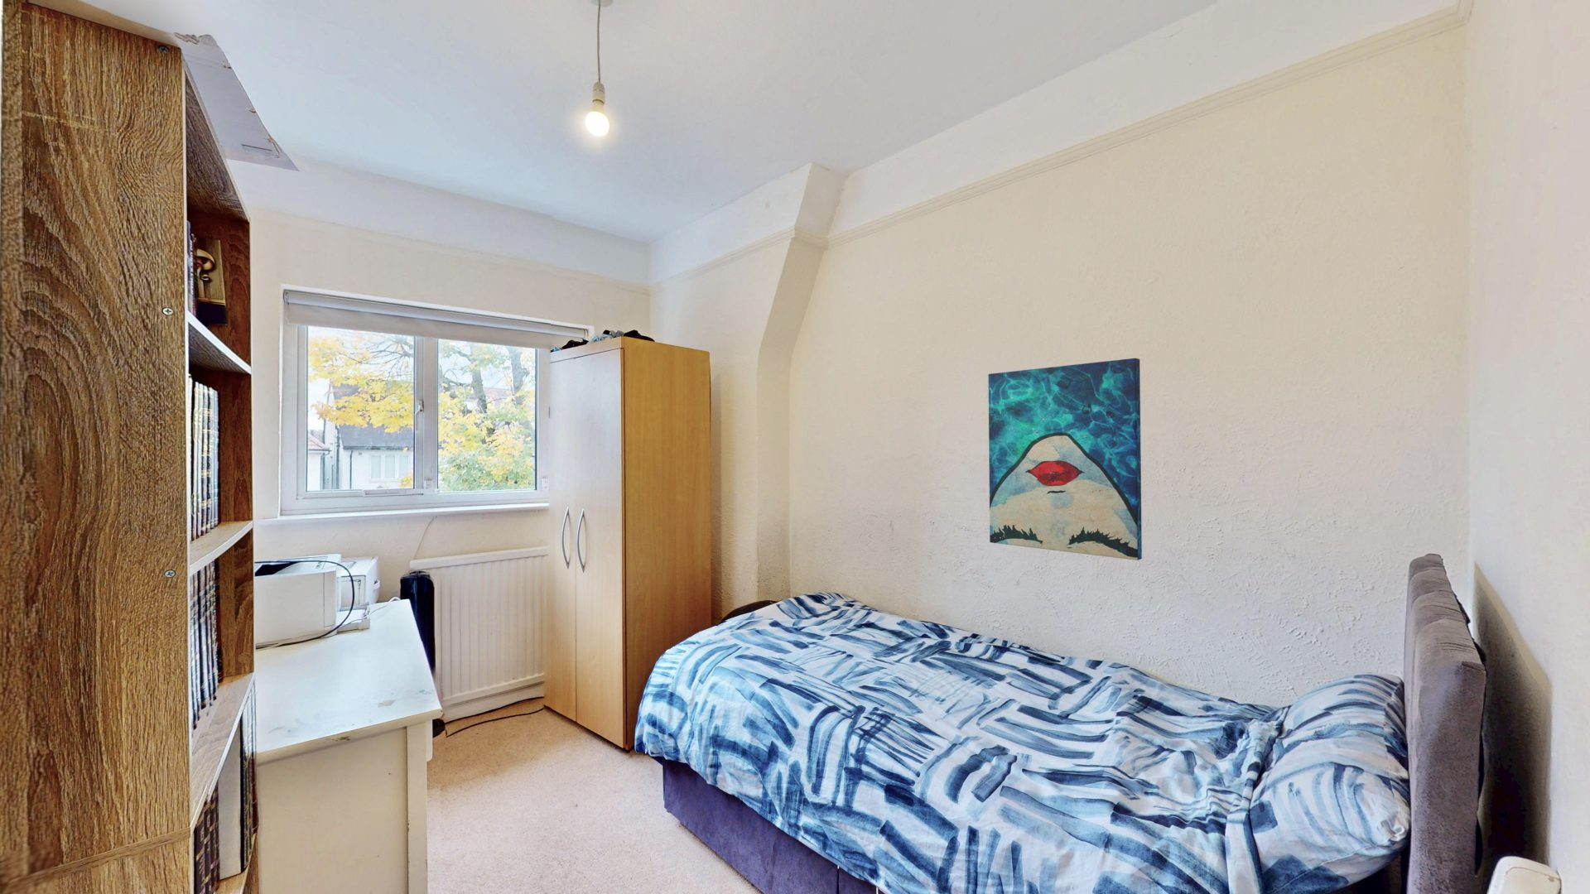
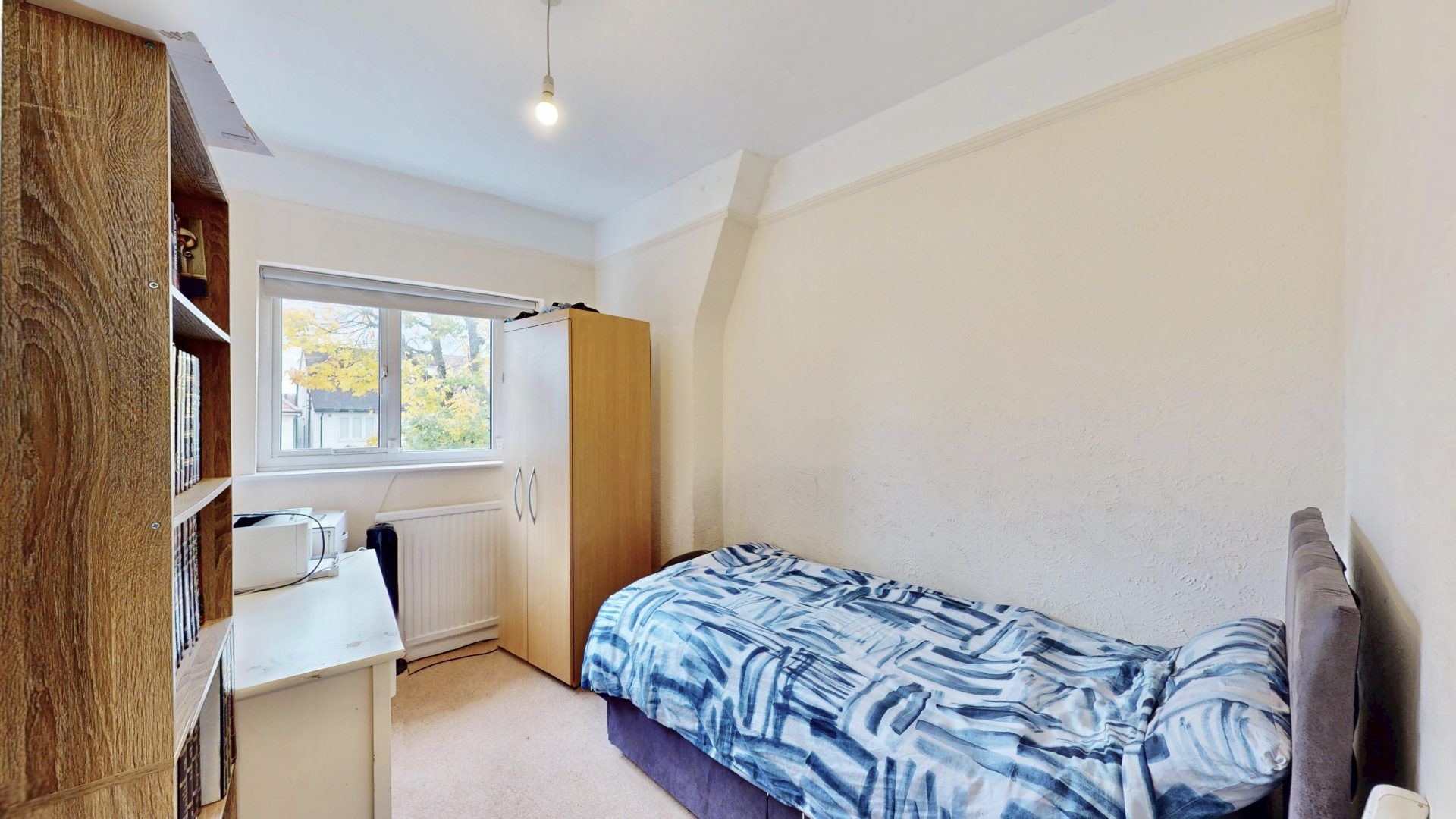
- wall art [987,358,1143,561]
